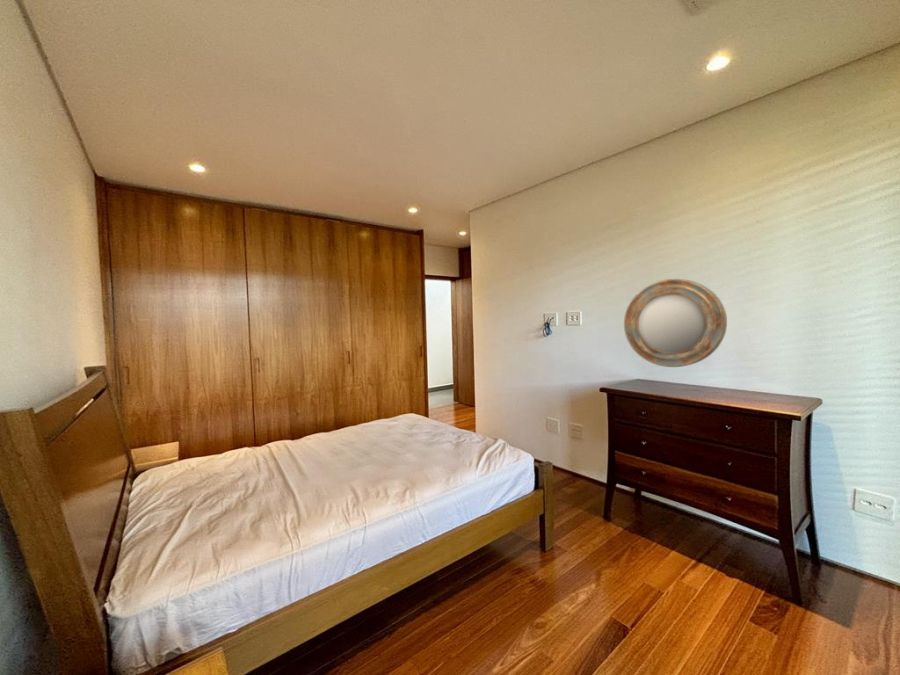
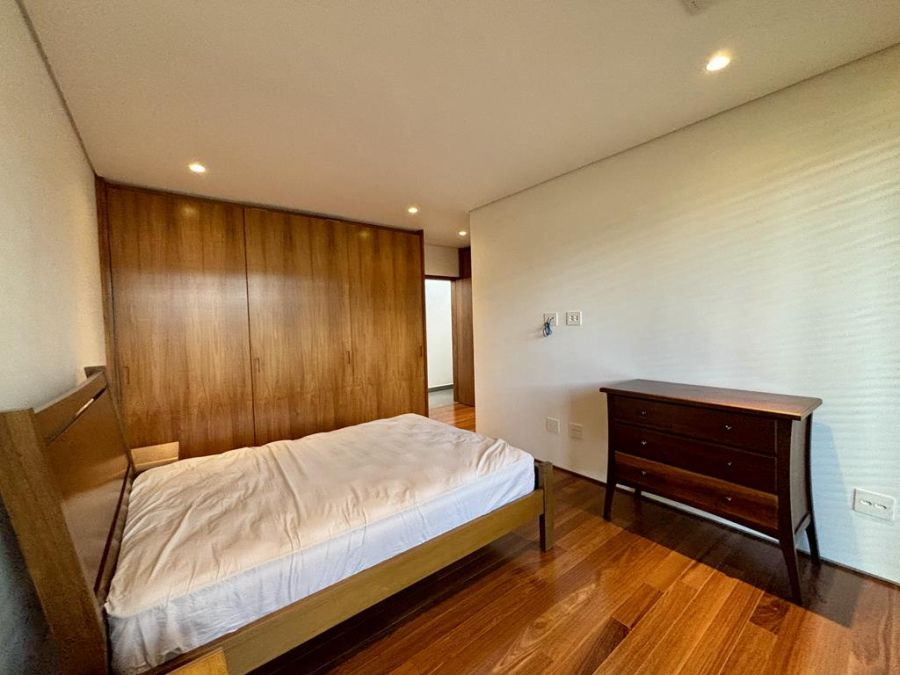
- home mirror [623,278,728,368]
